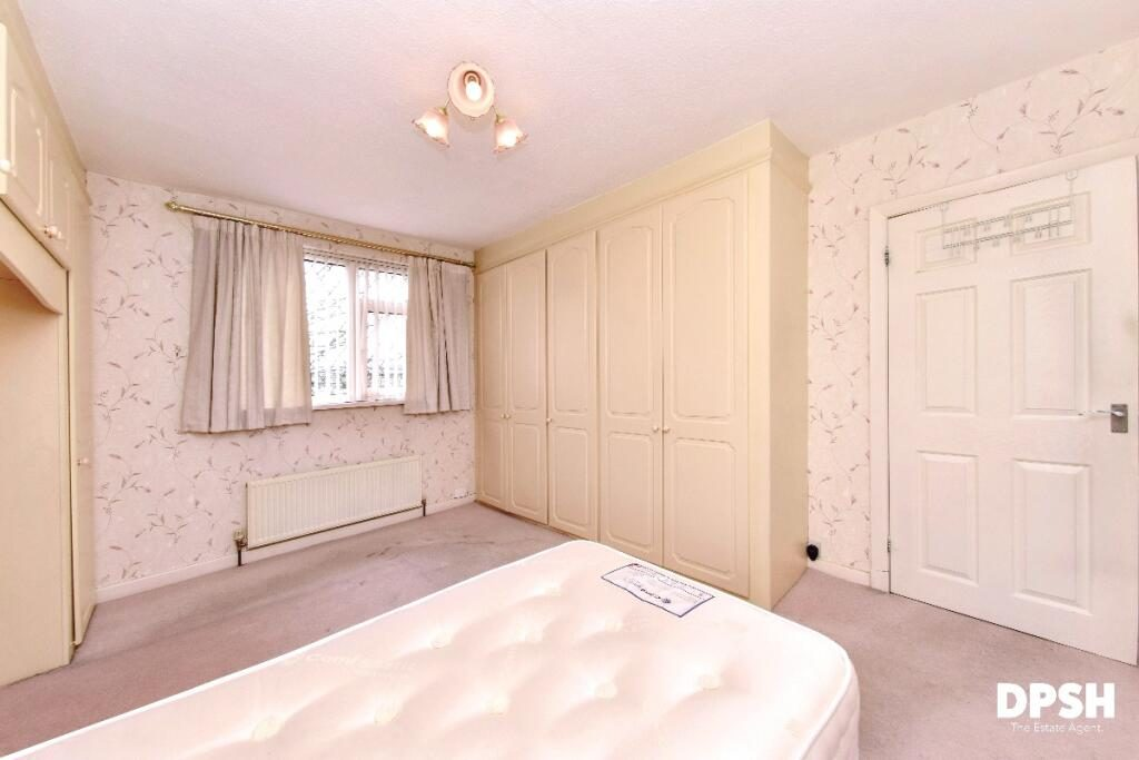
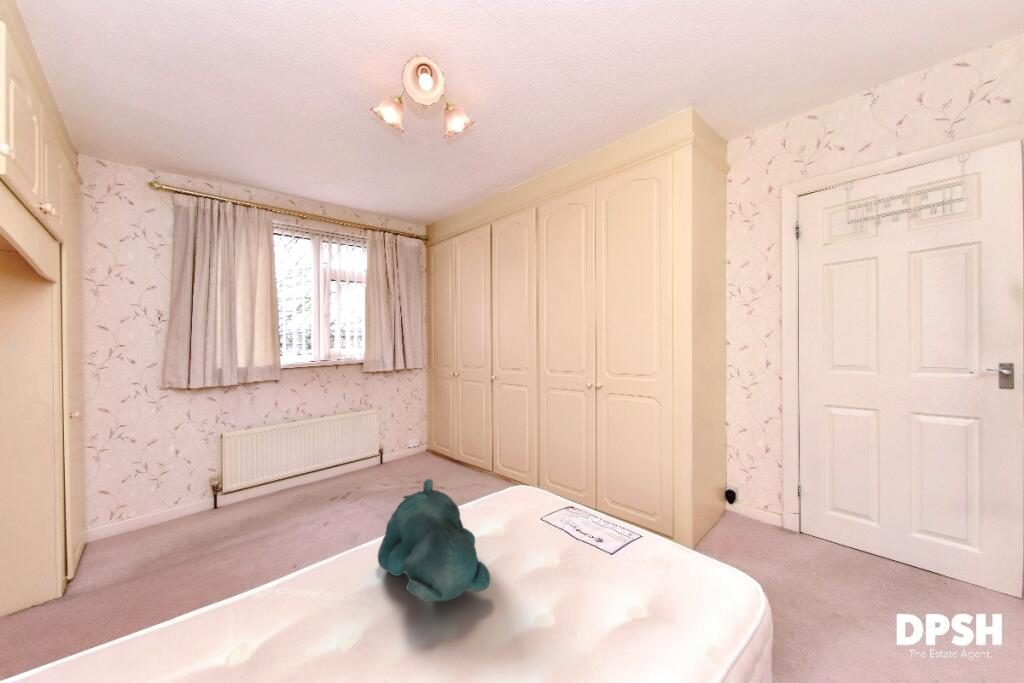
+ teddy bear [377,478,491,603]
